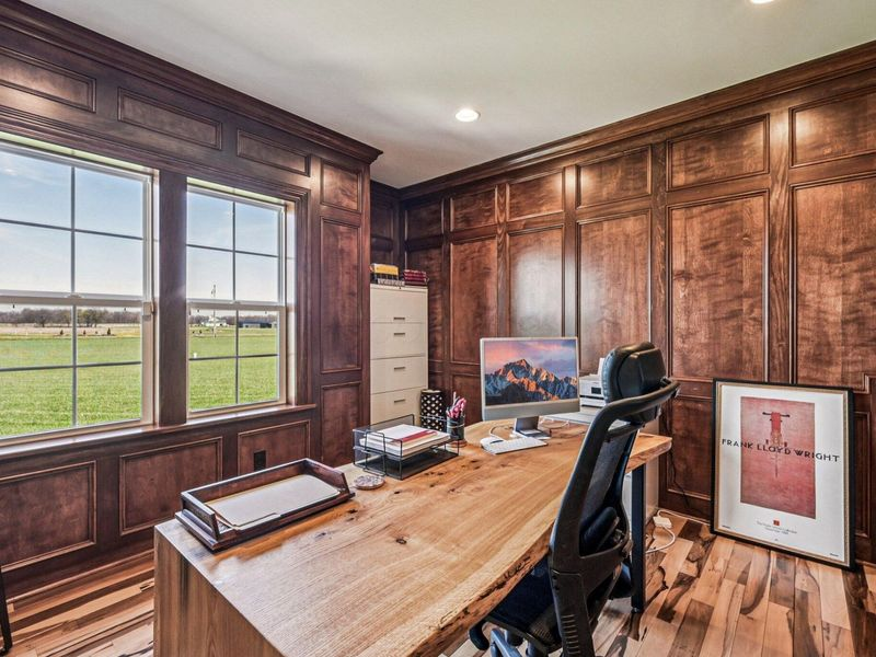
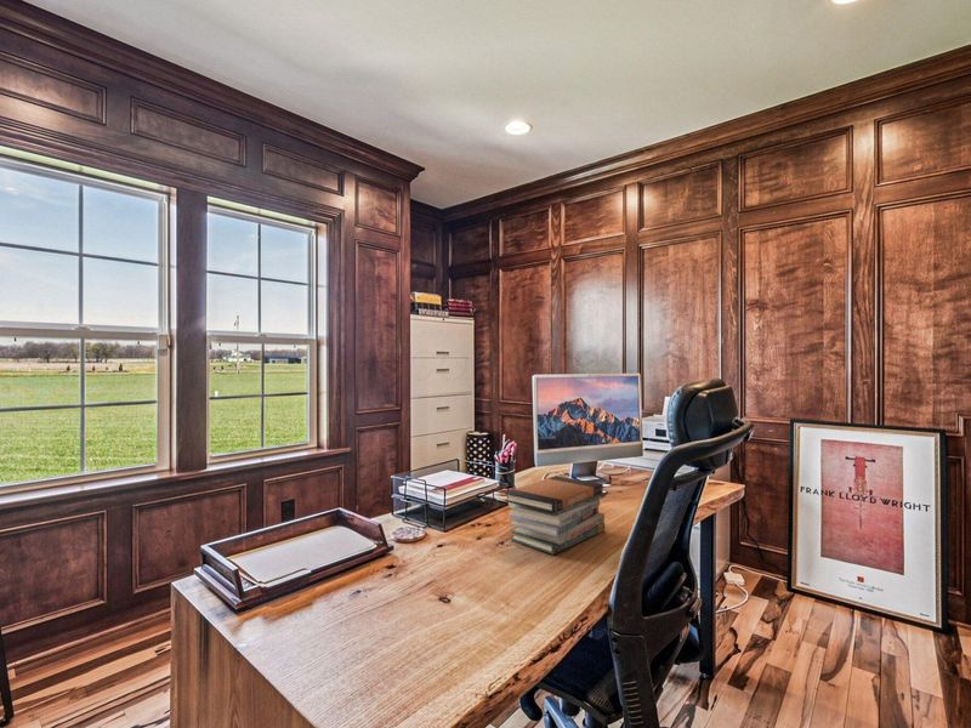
+ book stack [502,474,607,556]
